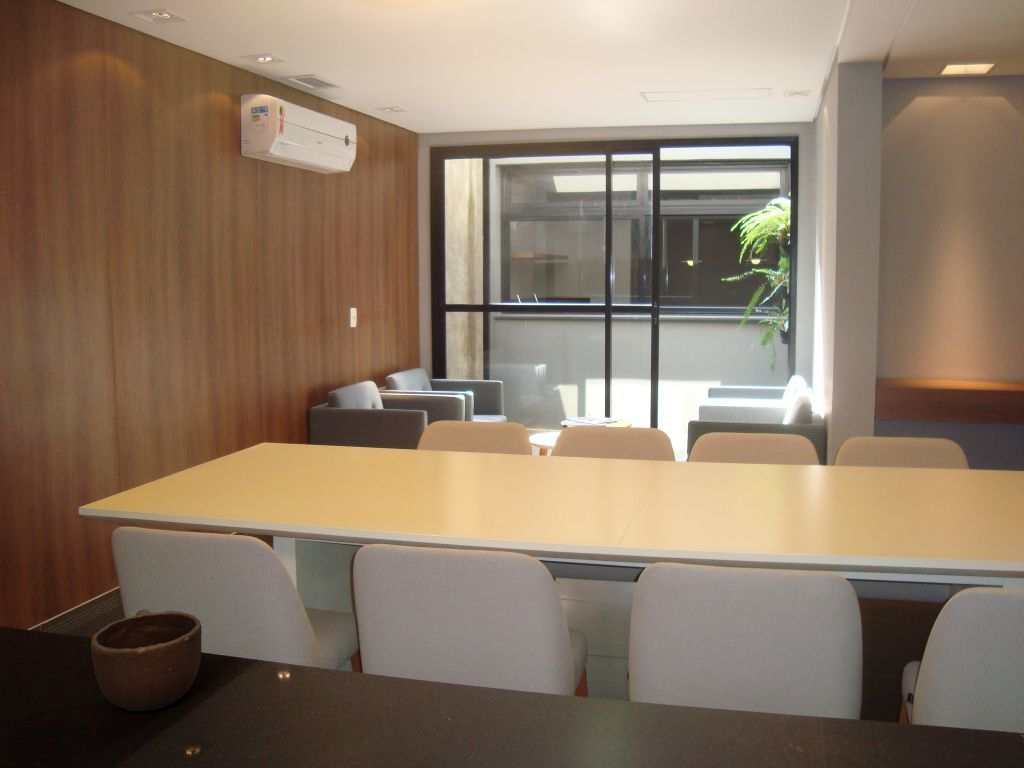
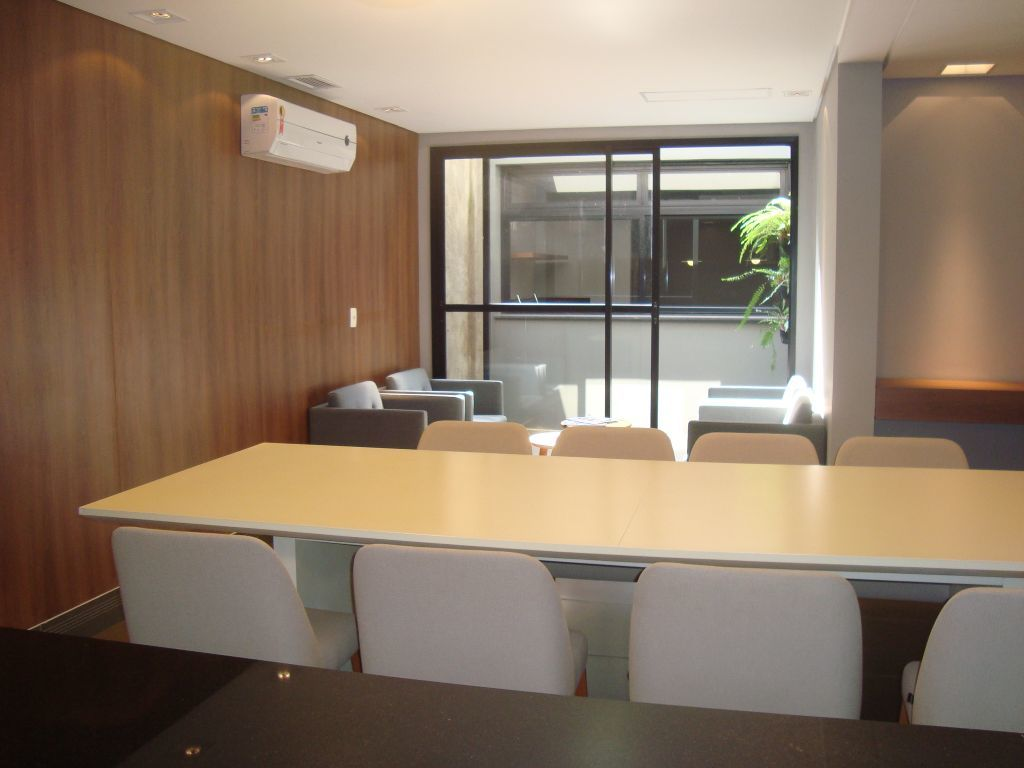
- mug [90,608,203,712]
